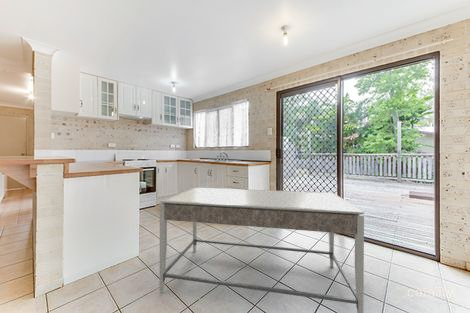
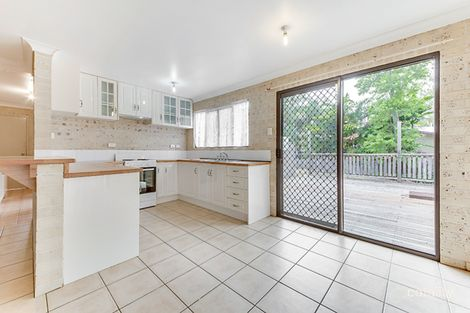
- dining table [159,186,365,313]
